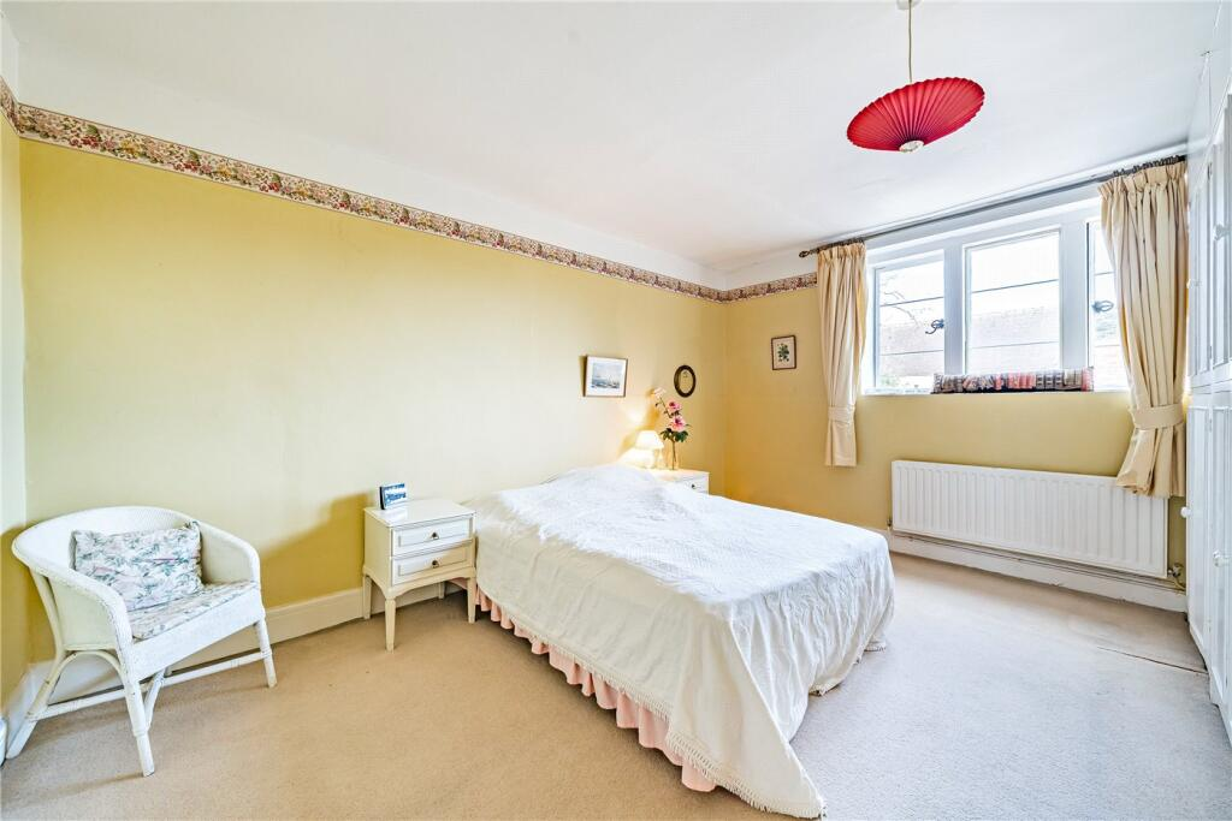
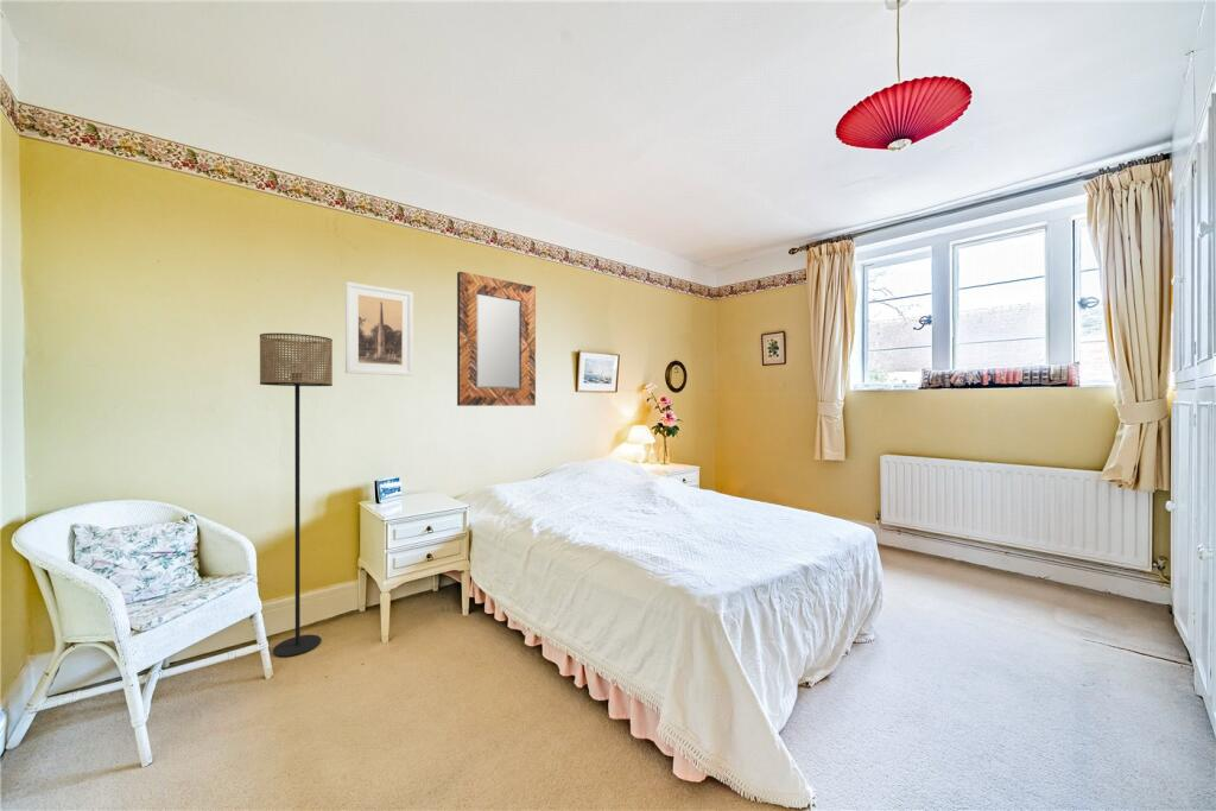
+ floor lamp [259,332,334,658]
+ home mirror [456,271,537,407]
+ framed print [344,280,414,376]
